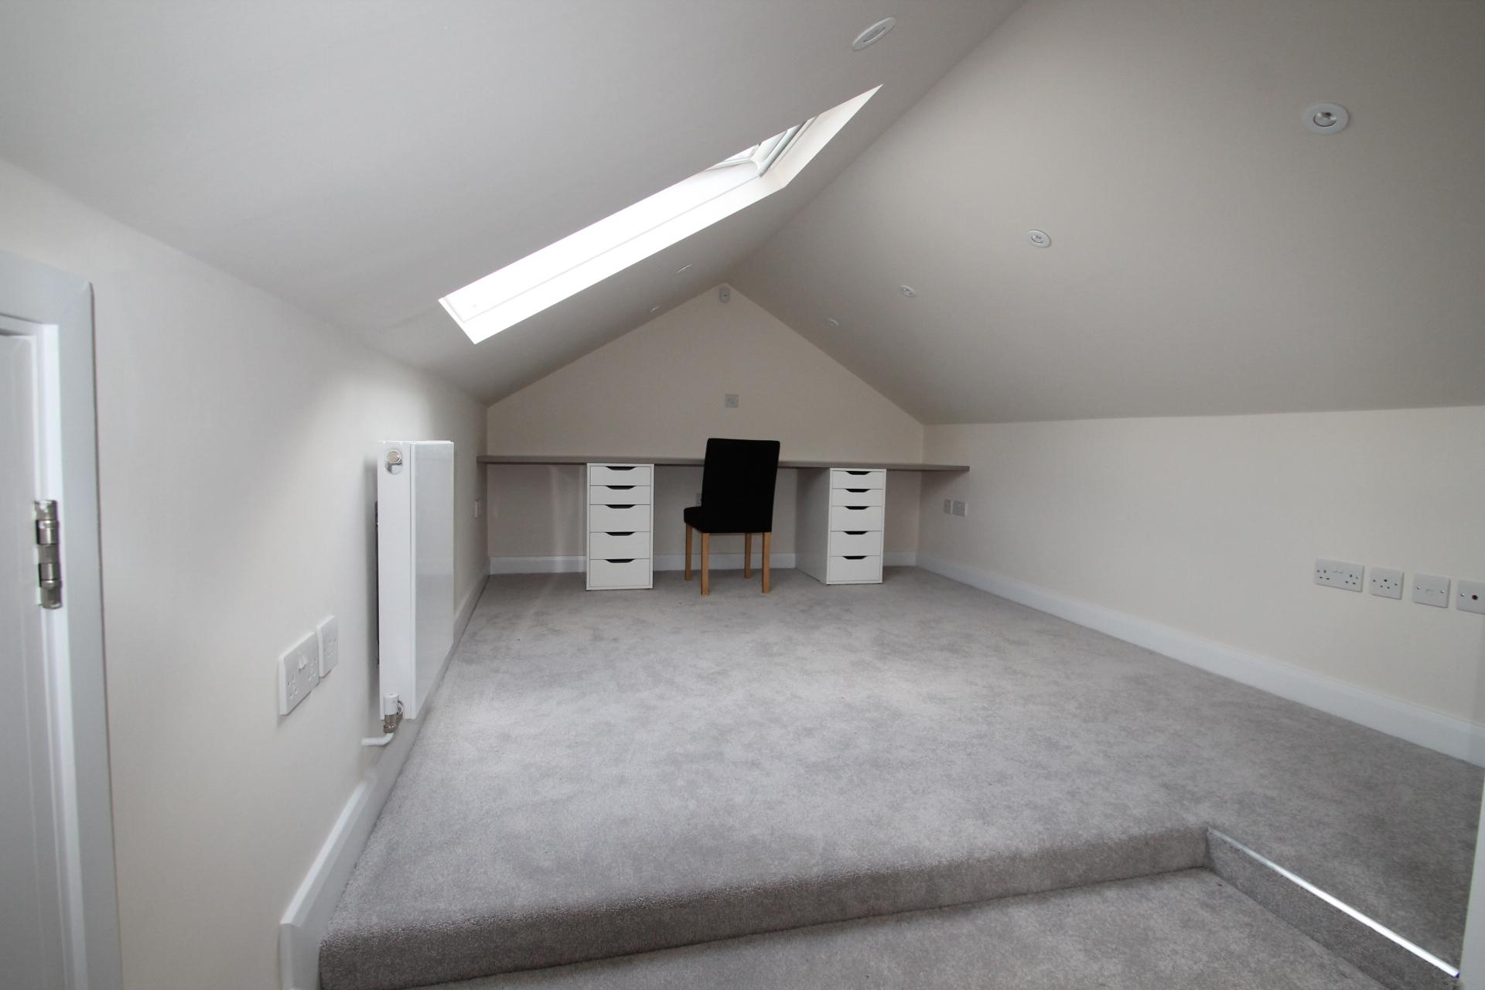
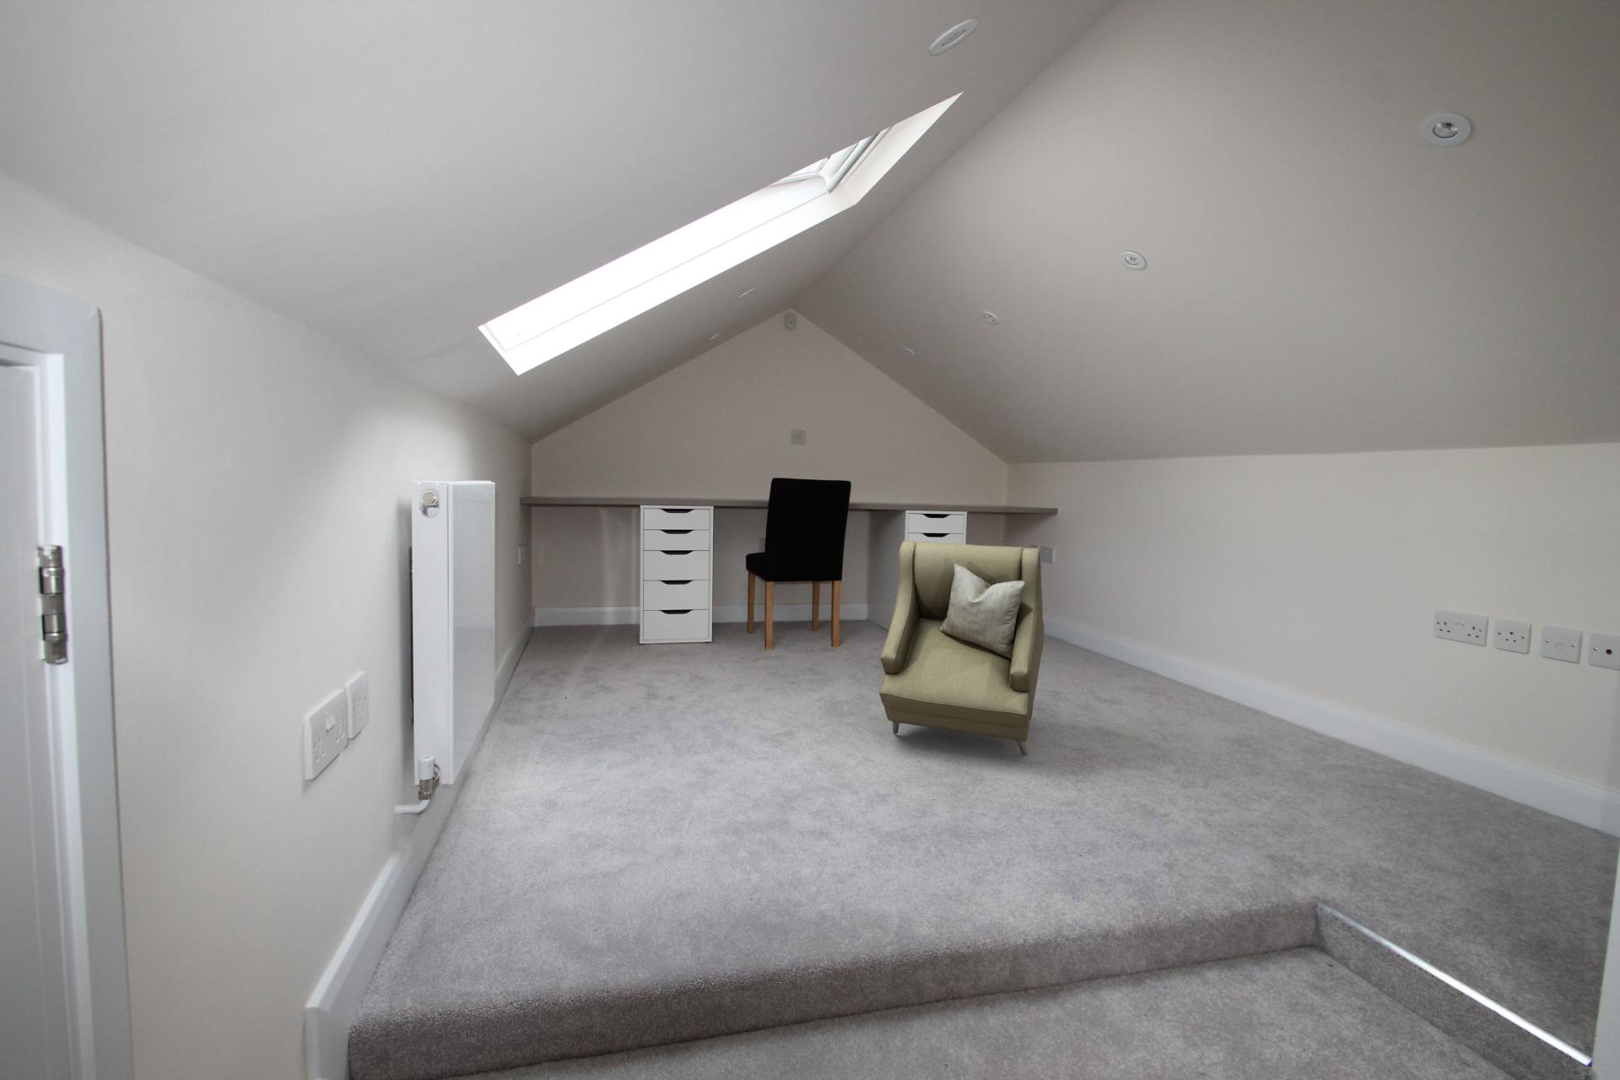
+ armchair [879,540,1045,756]
